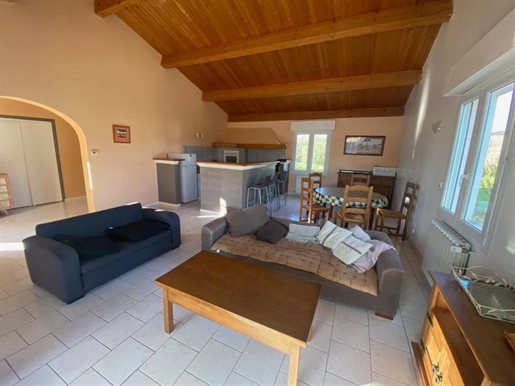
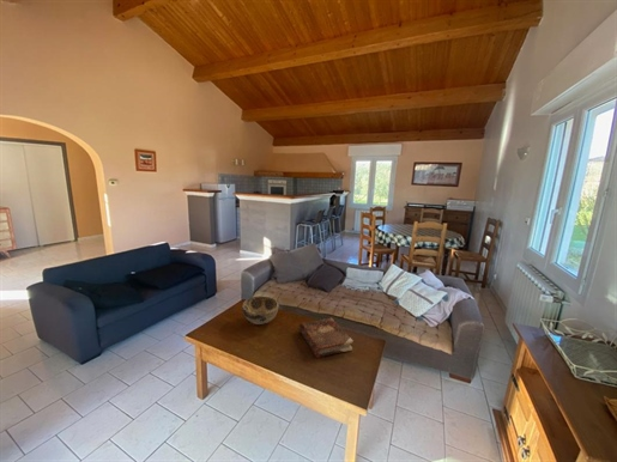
+ book [297,317,355,359]
+ decorative bowl [241,294,279,326]
